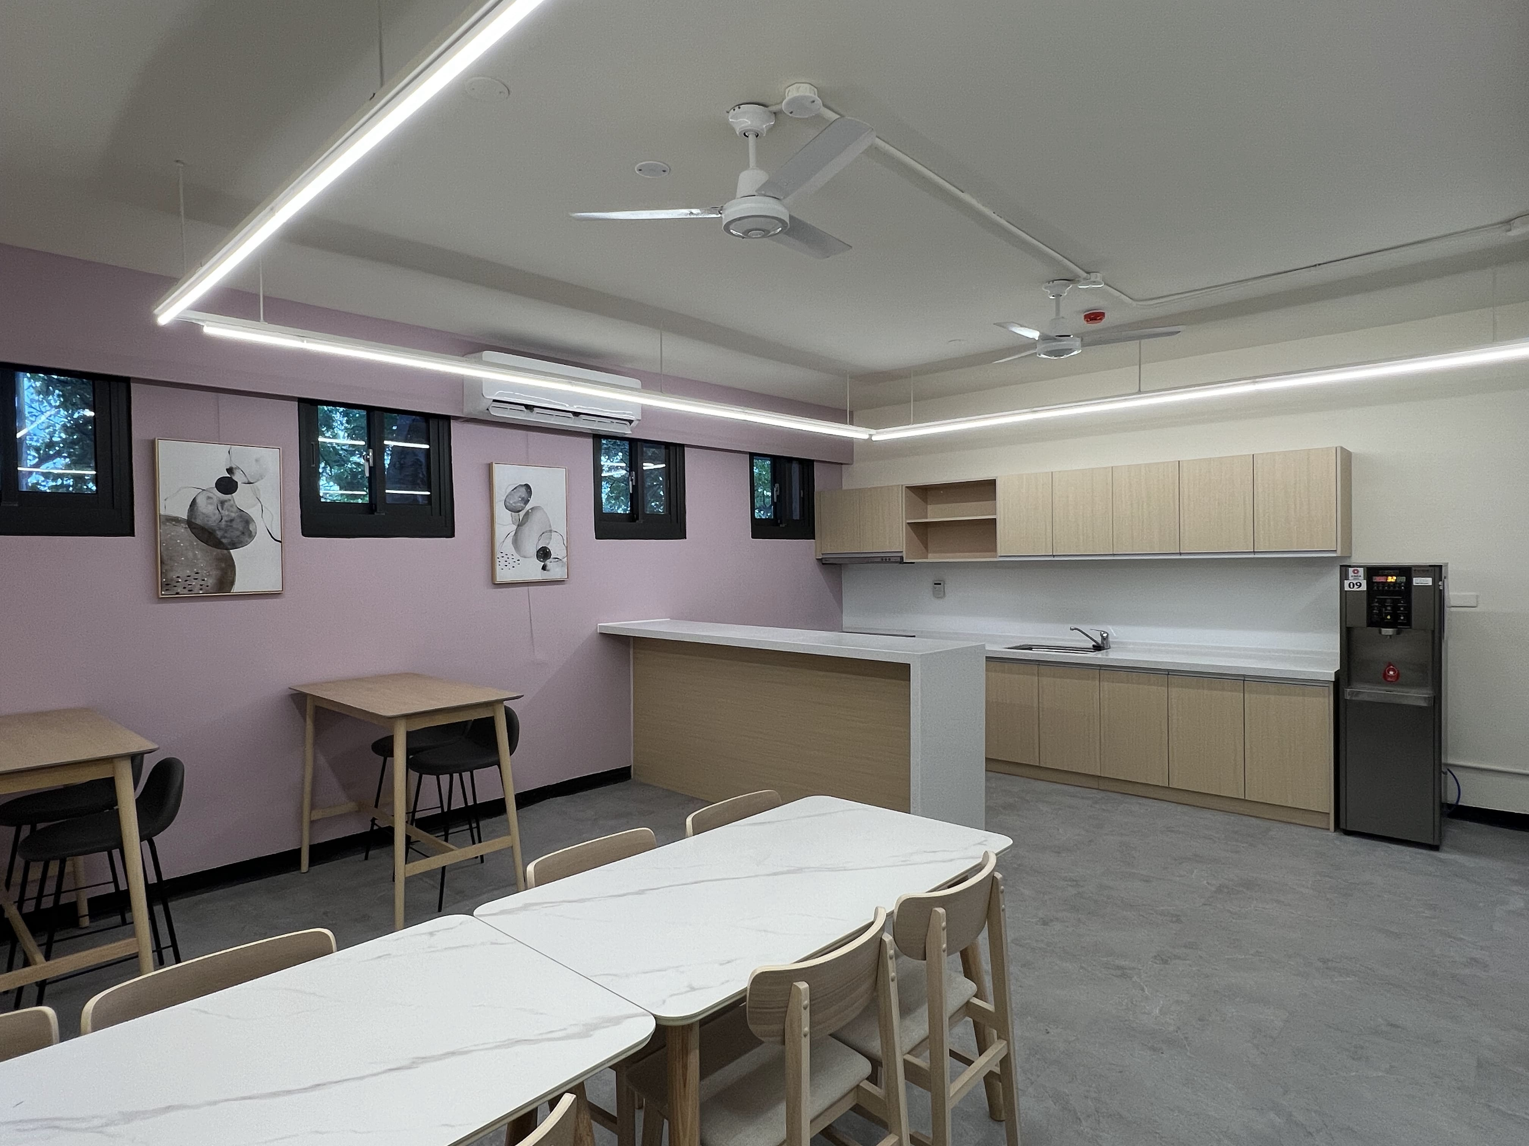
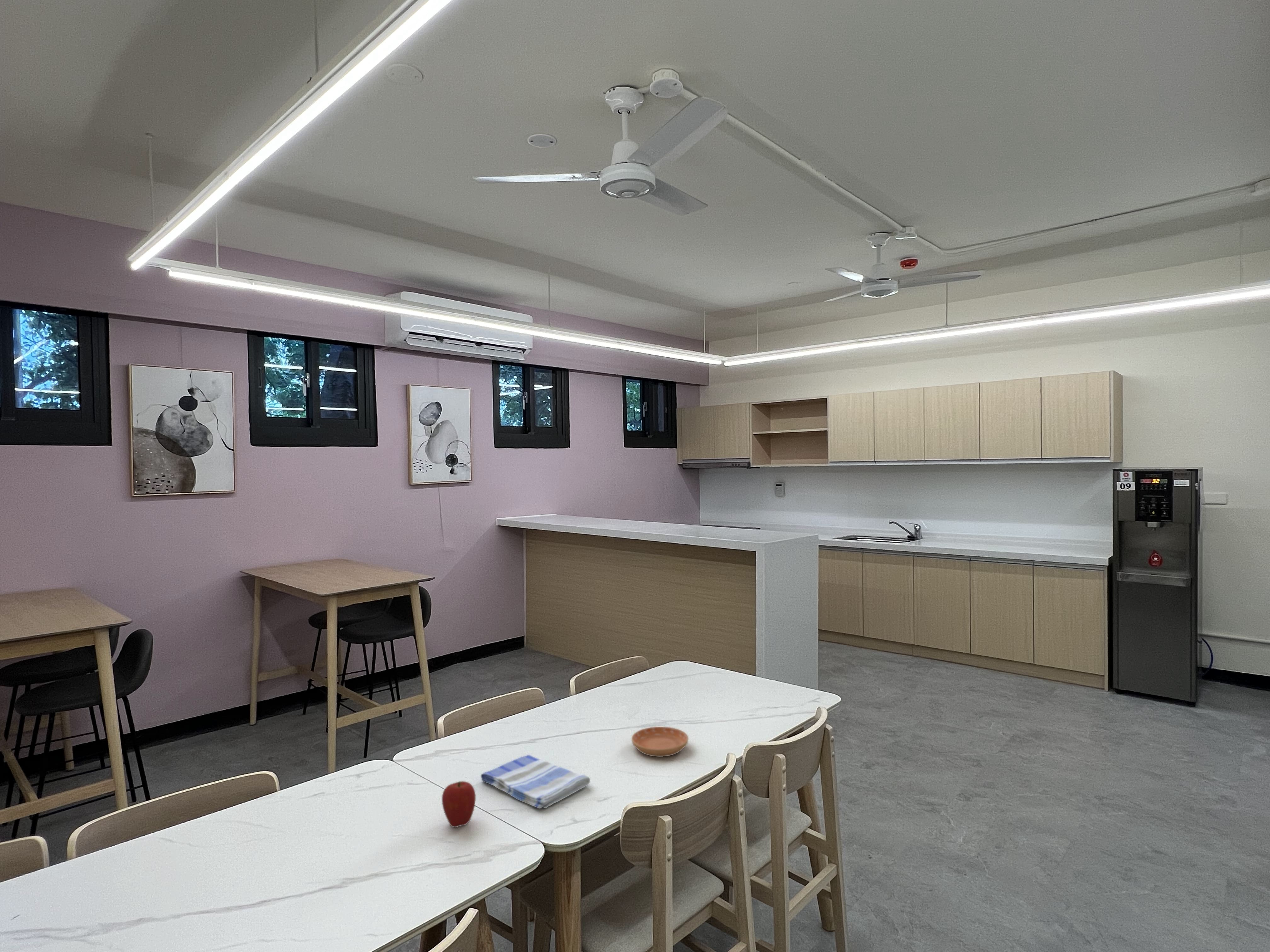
+ dish towel [481,755,591,809]
+ saucer [631,726,689,757]
+ fruit [442,781,476,828]
